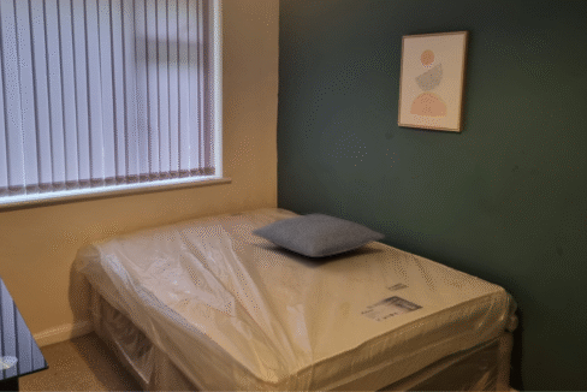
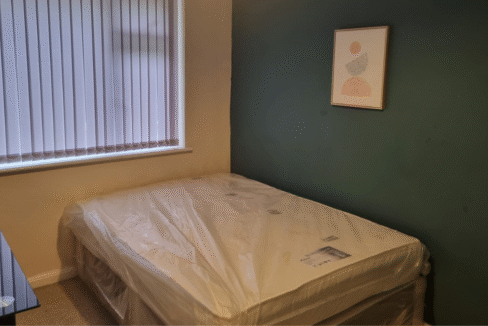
- pillow [250,213,386,259]
